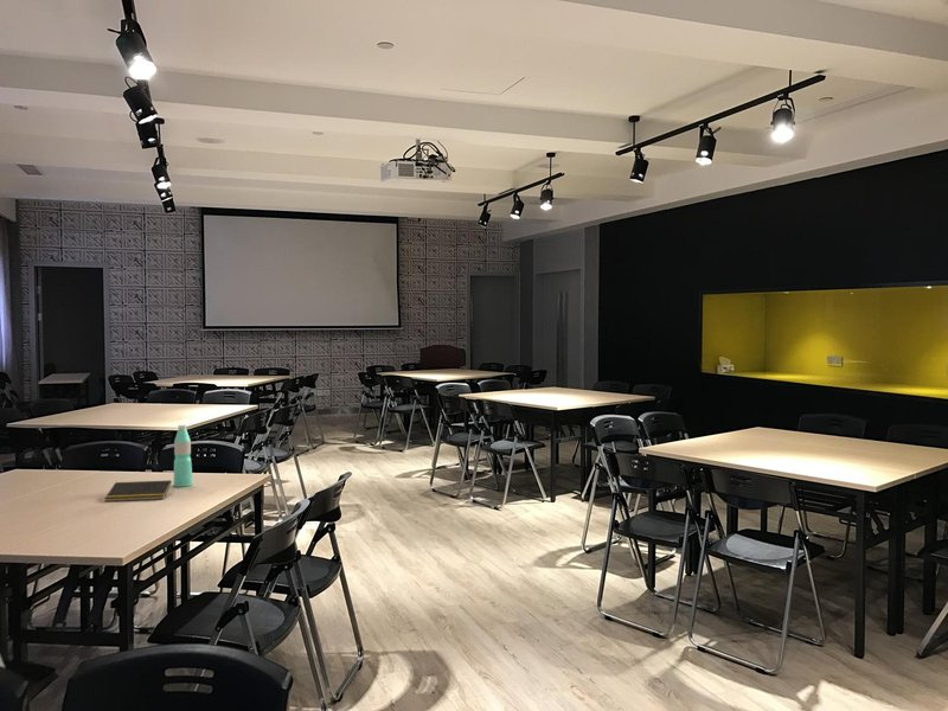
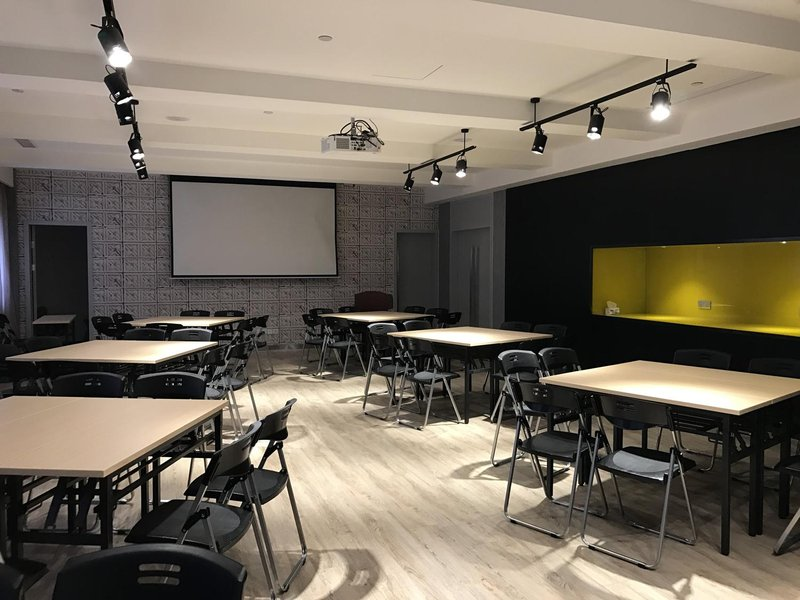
- notepad [103,479,172,502]
- water bottle [172,423,194,488]
